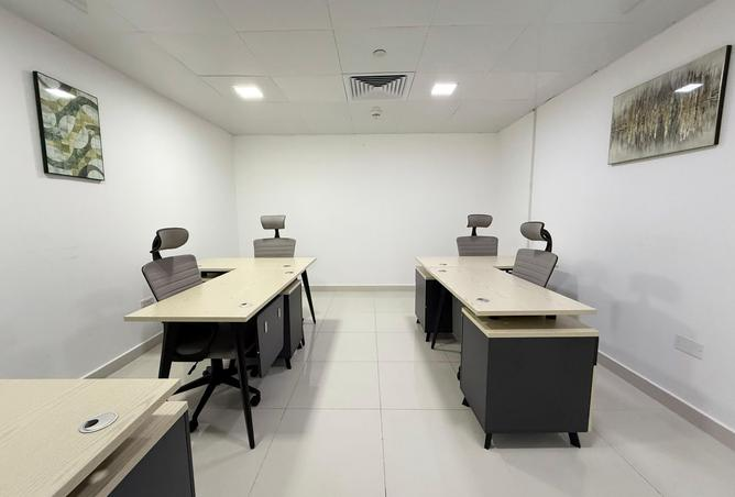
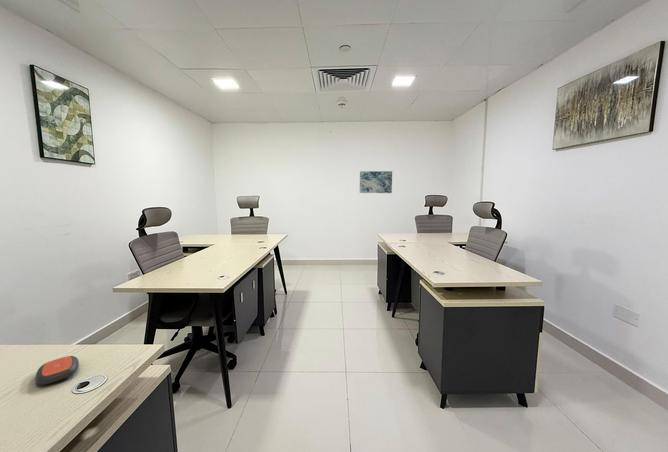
+ remote control [34,355,80,386]
+ wall art [359,170,393,194]
